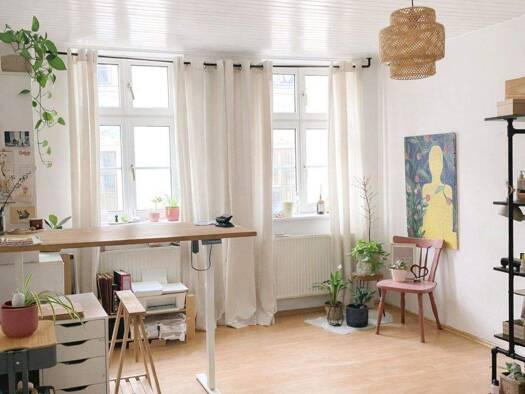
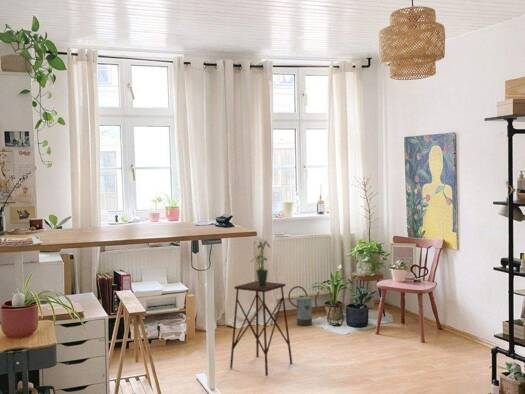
+ side table [229,280,293,377]
+ potted plant [250,237,271,288]
+ watering can [287,285,320,326]
